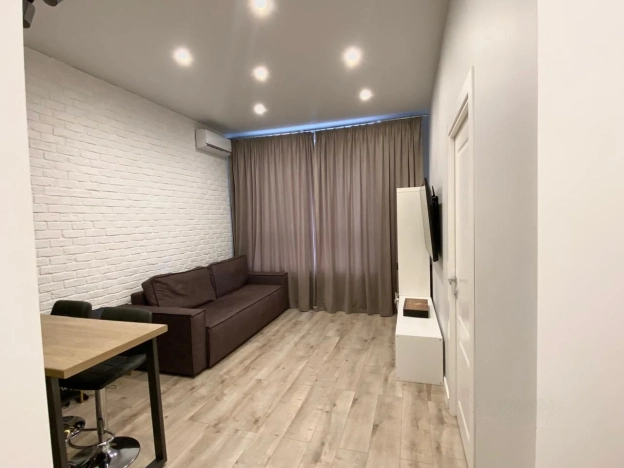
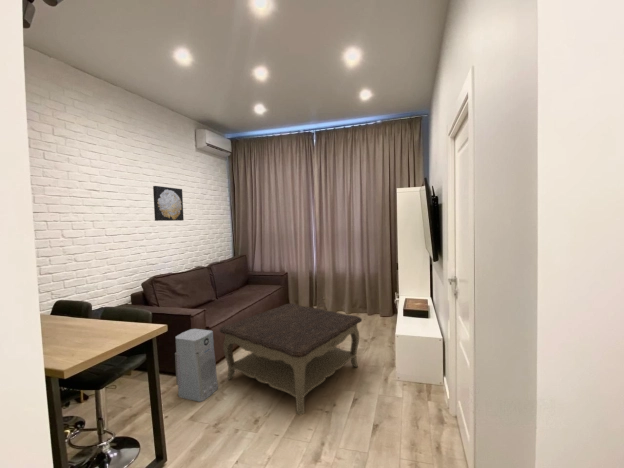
+ air purifier [174,328,219,403]
+ coffee table [219,303,363,416]
+ wall art [152,185,185,222]
